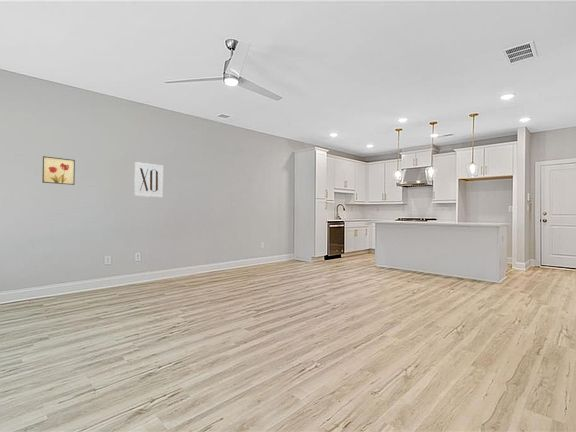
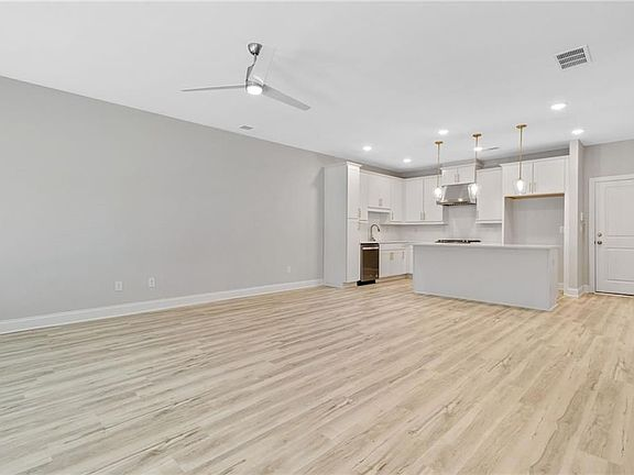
- wall art [41,155,76,186]
- wall art [133,161,164,198]
